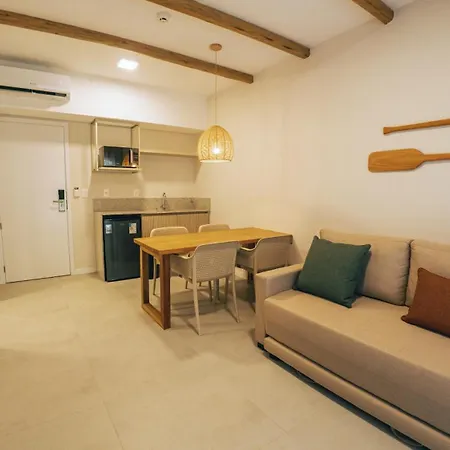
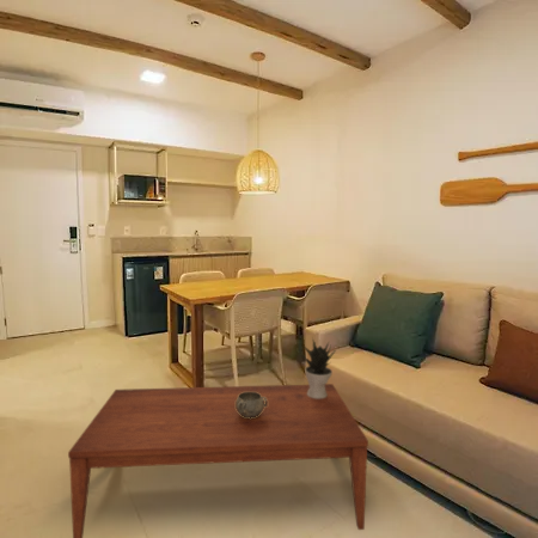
+ decorative bowl [236,392,268,418]
+ coffee table [67,383,369,538]
+ potted plant [296,336,336,398]
